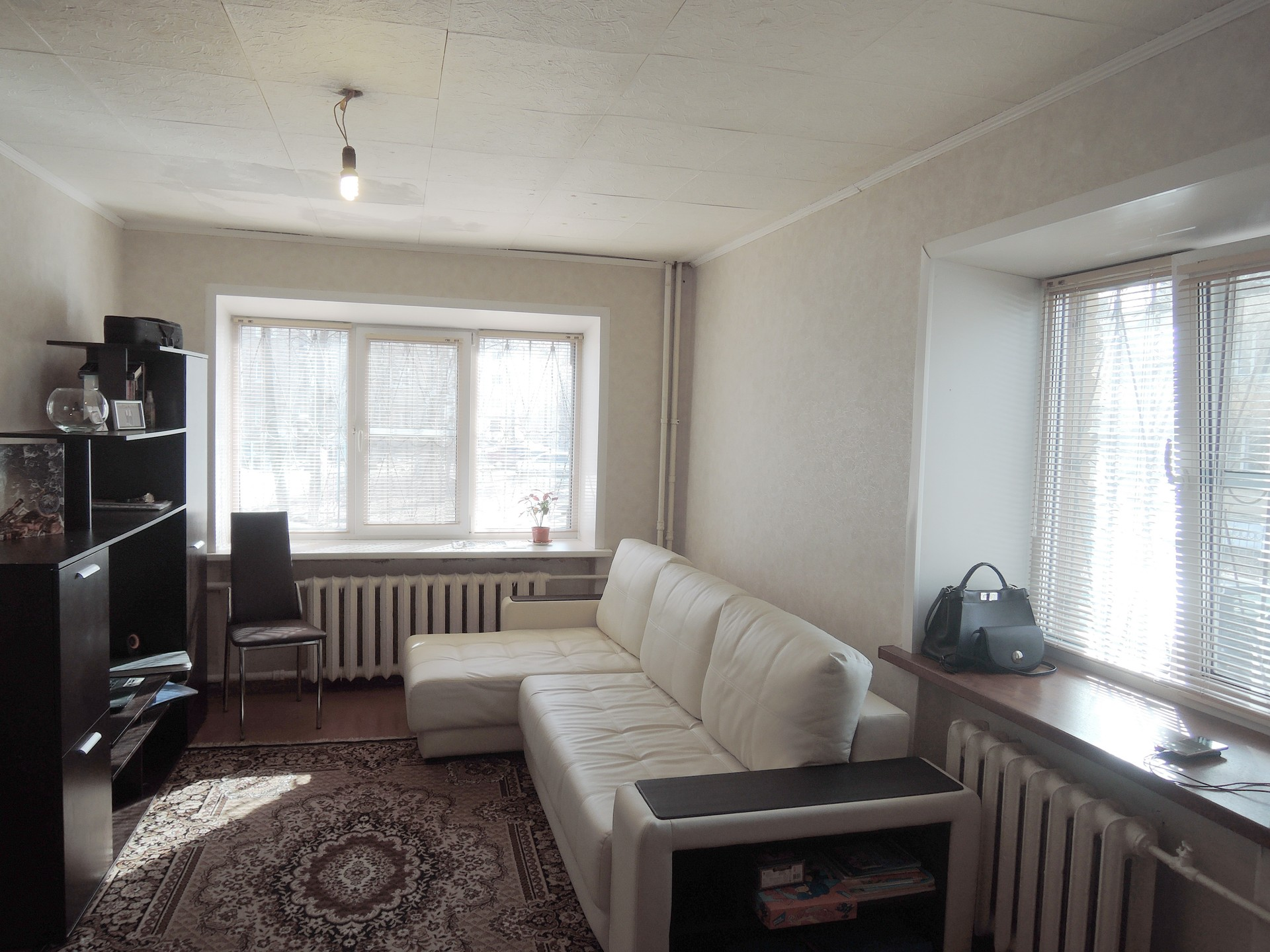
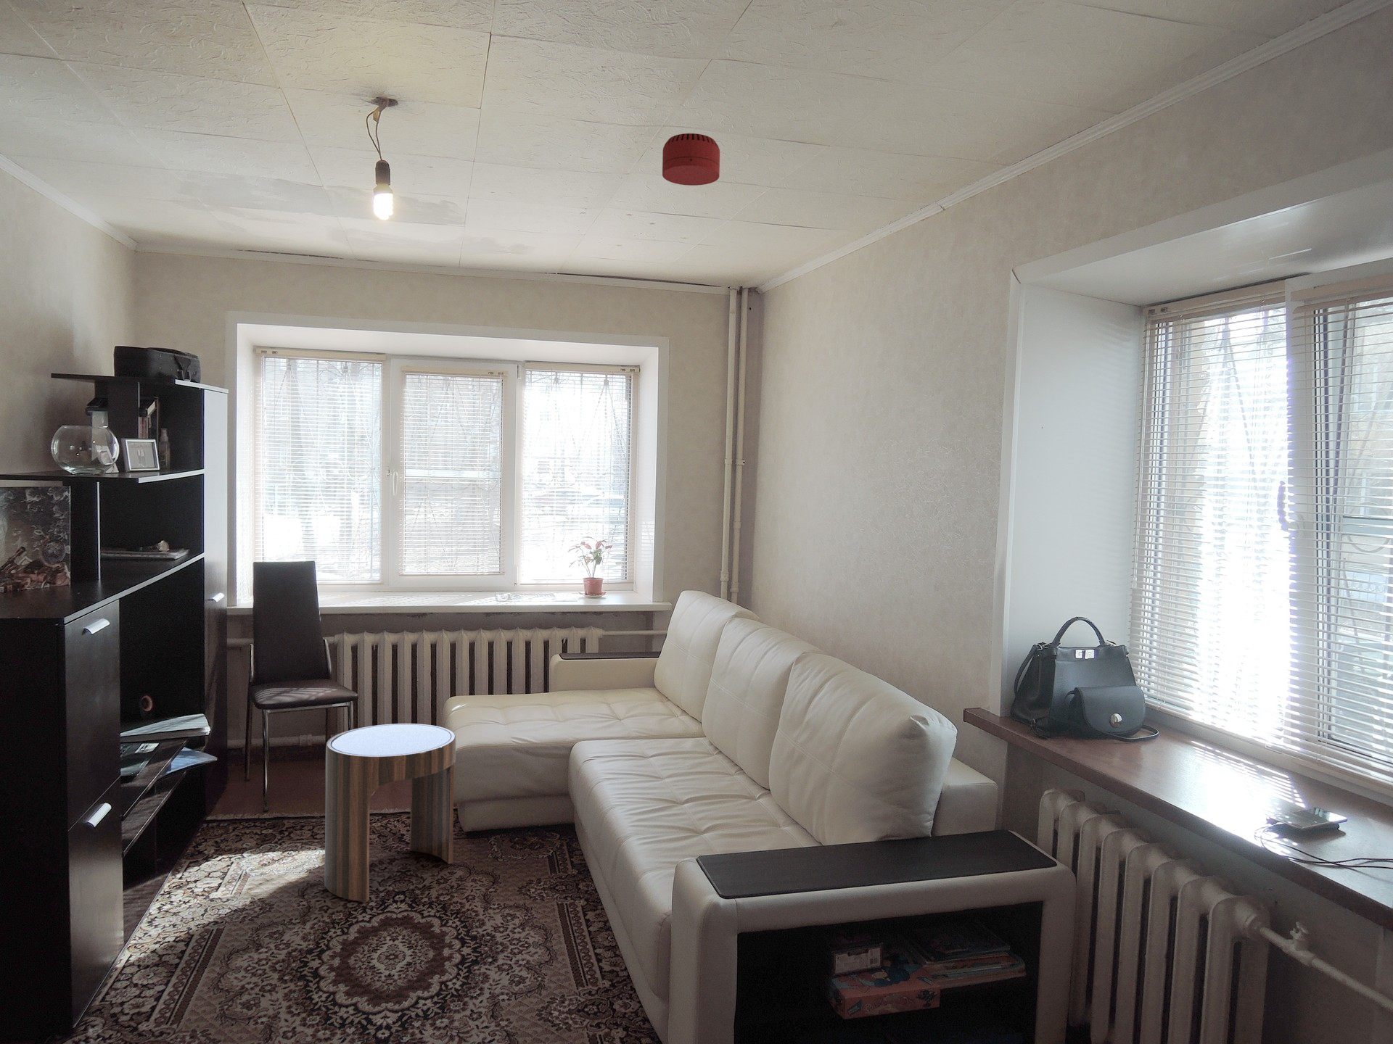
+ smoke detector [661,133,721,186]
+ side table [324,723,456,901]
